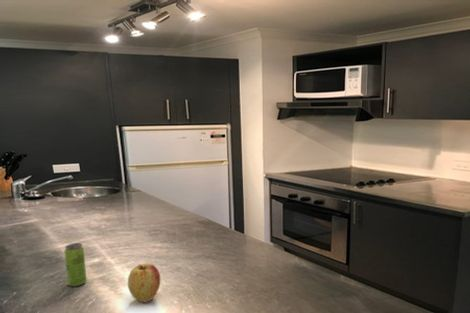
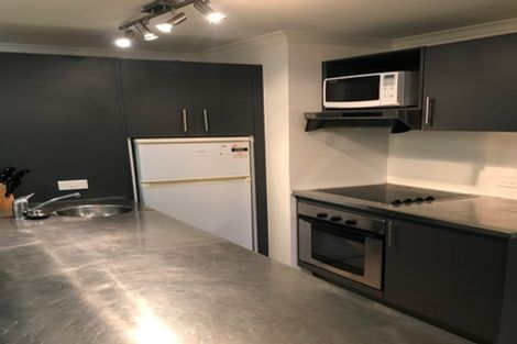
- apple [127,262,161,303]
- beverage can [63,242,88,287]
